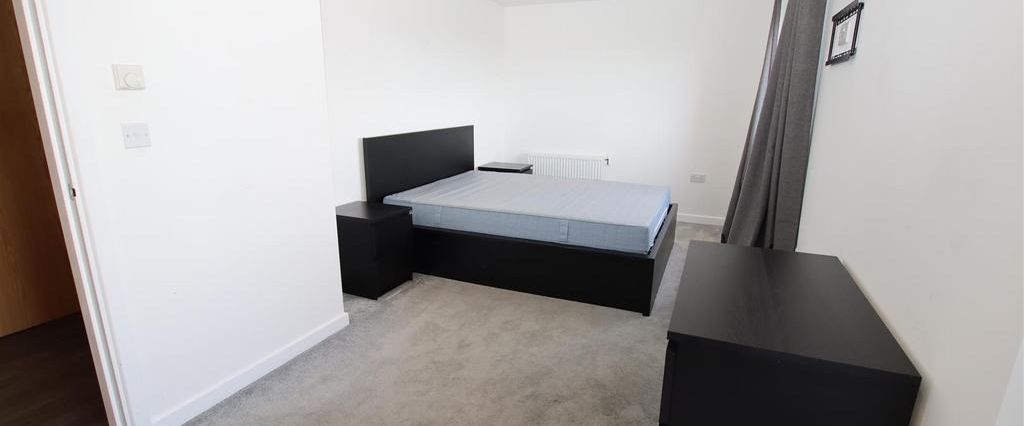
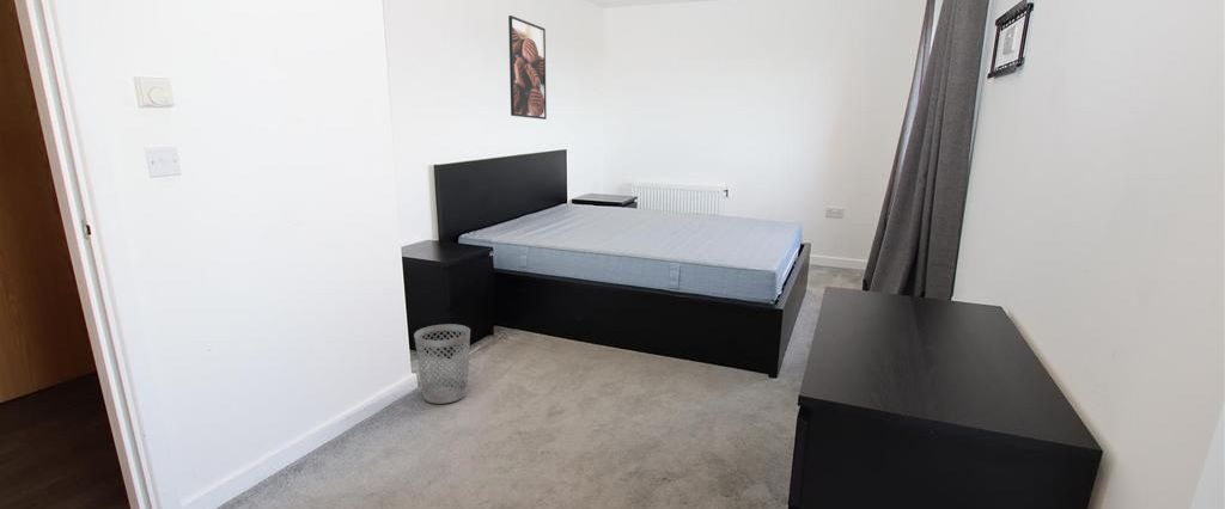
+ wastebasket [413,323,471,405]
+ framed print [507,14,548,121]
